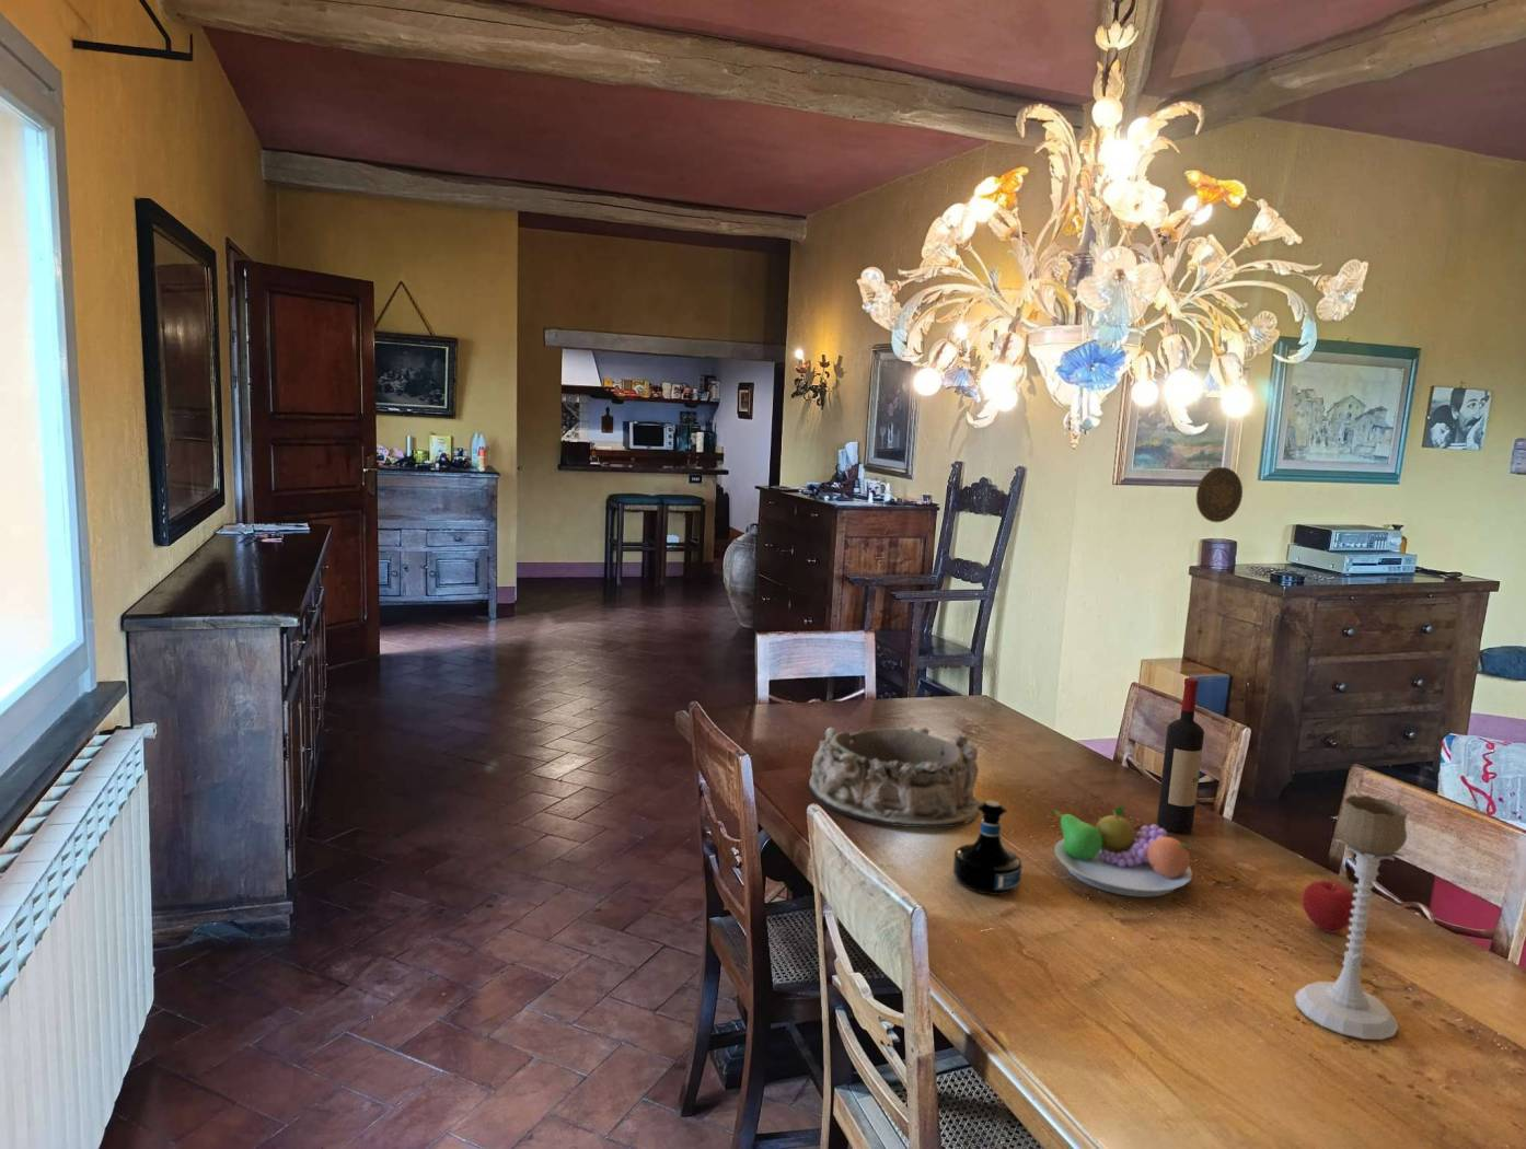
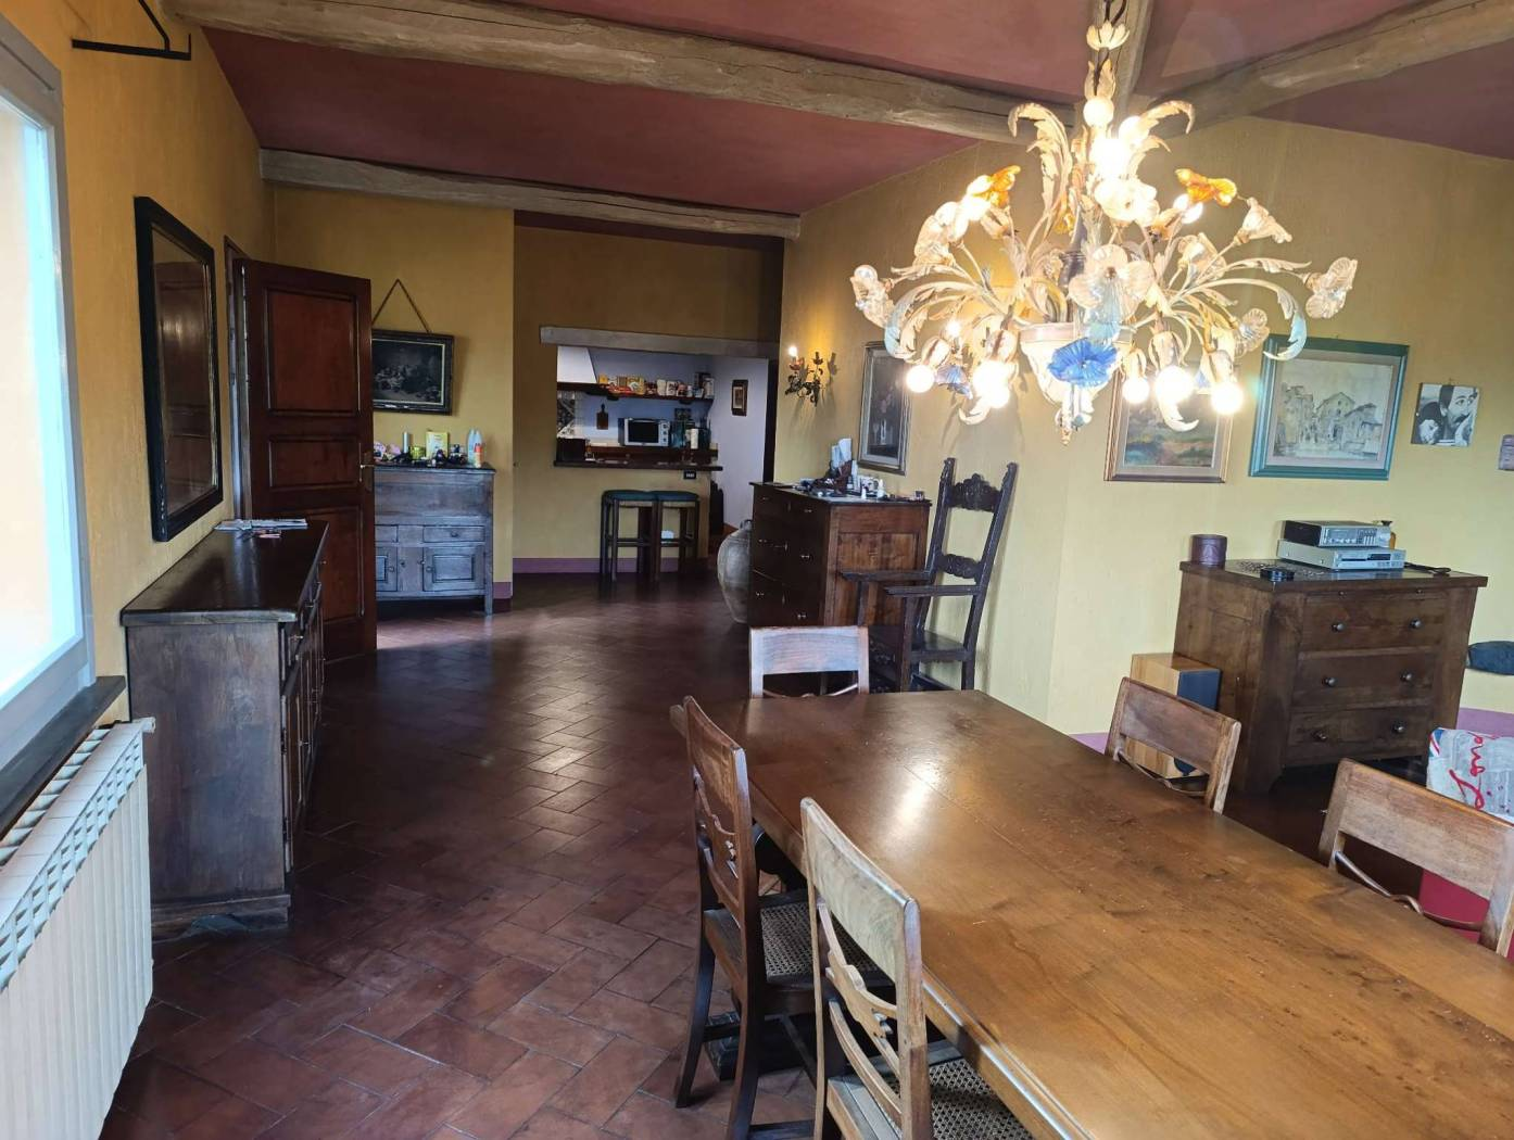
- tequila bottle [953,799,1023,897]
- decorative plate [1195,466,1243,523]
- candle holder [1293,794,1409,1040]
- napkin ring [808,727,980,828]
- wine bottle [1157,677,1205,834]
- fruit bowl [1053,805,1193,898]
- apple [1301,880,1356,934]
